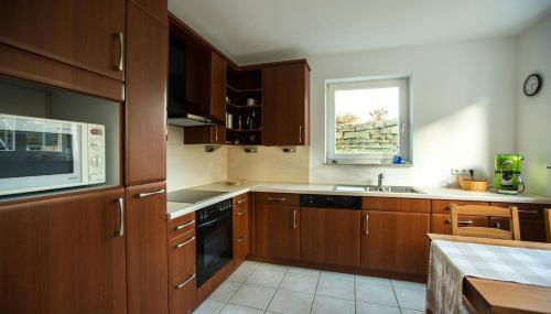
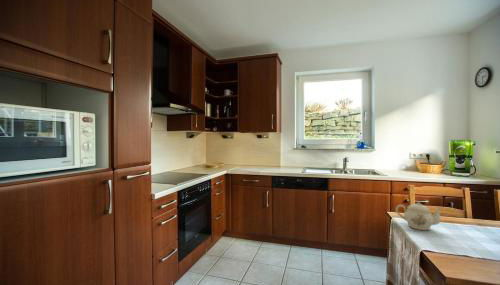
+ teapot [395,202,442,231]
